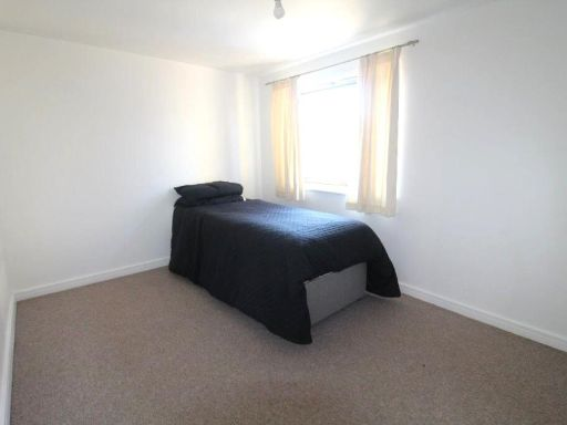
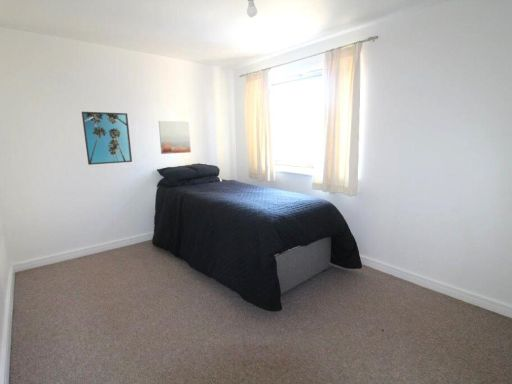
+ wall art [158,120,192,155]
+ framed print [81,111,133,166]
